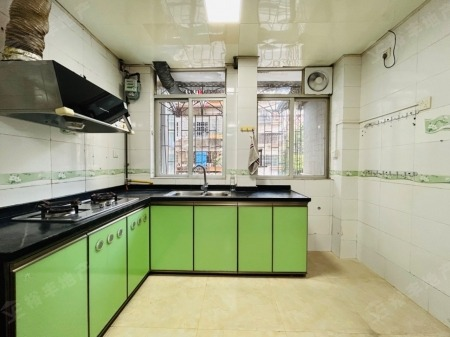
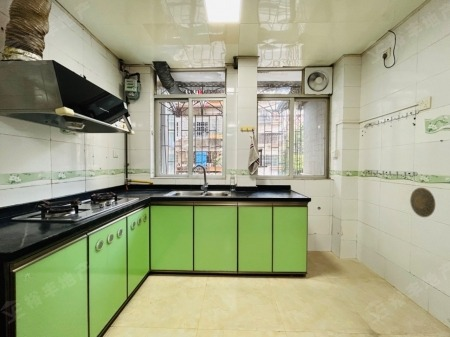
+ decorative plate [409,187,436,218]
